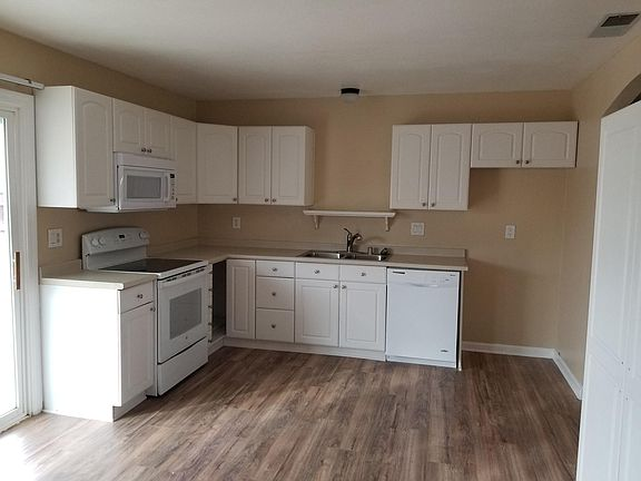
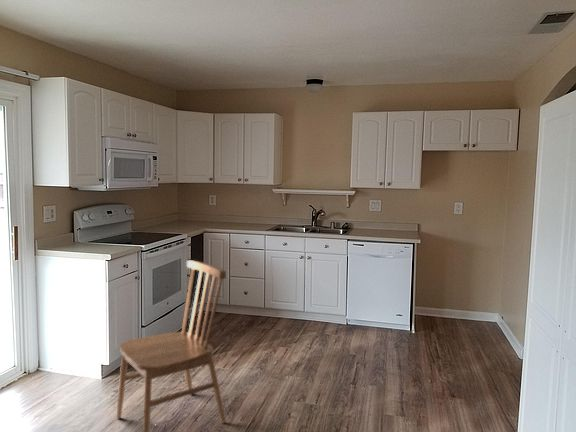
+ dining chair [116,259,227,432]
